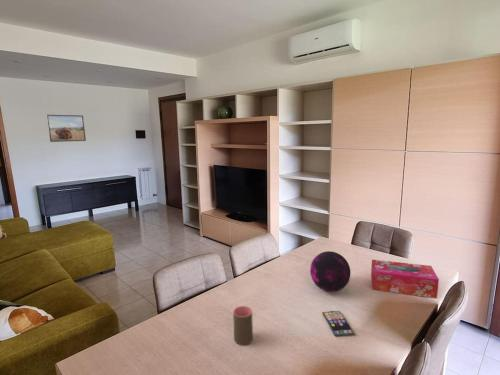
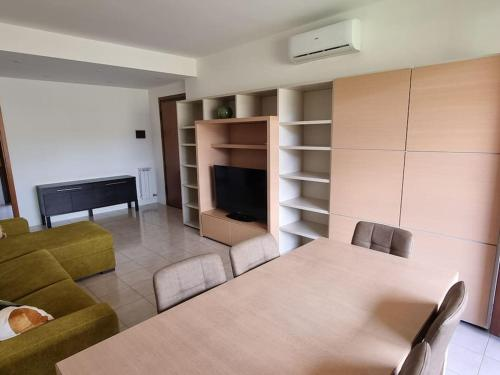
- tissue box [370,259,440,299]
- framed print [46,114,87,143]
- smartphone [322,310,355,337]
- decorative orb [309,250,352,293]
- cup [232,305,254,346]
